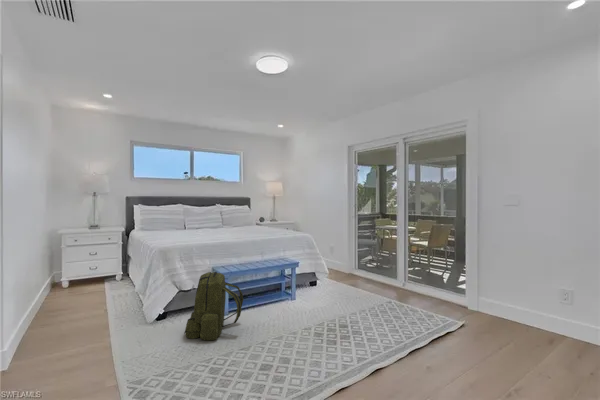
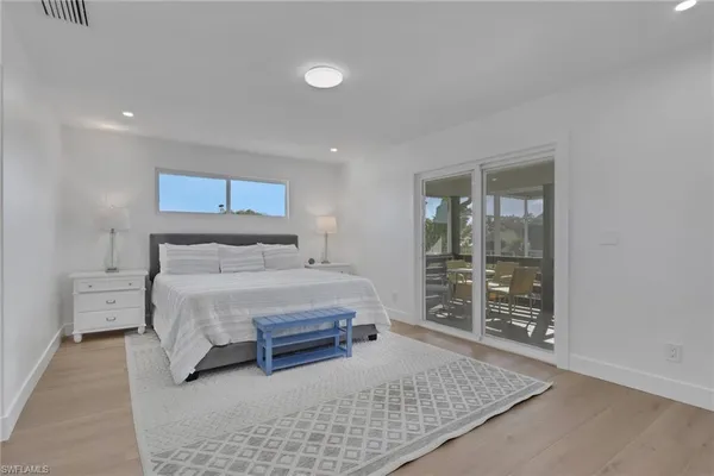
- backpack [183,271,244,341]
